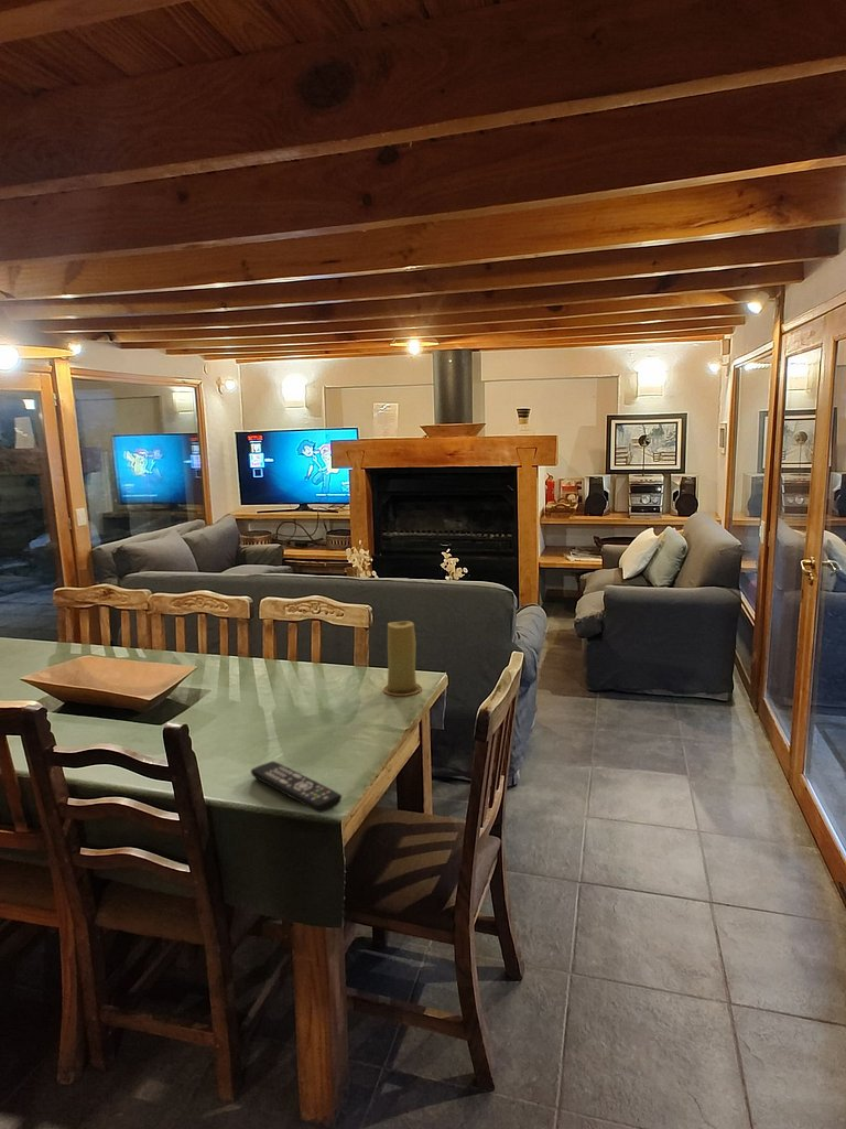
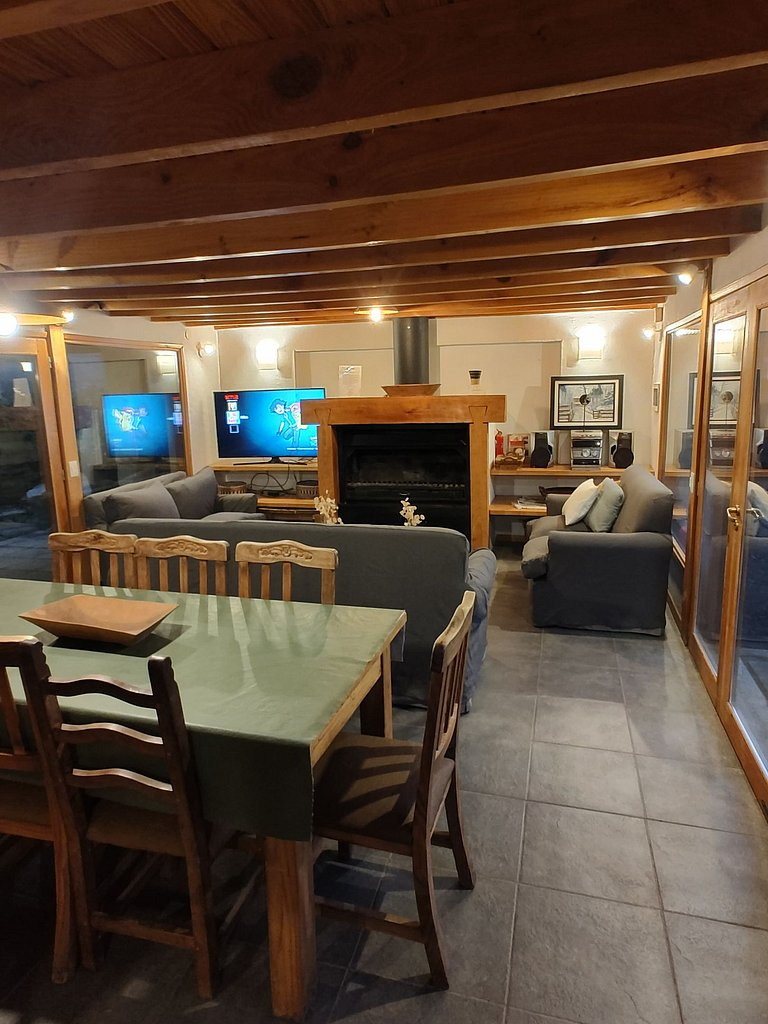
- remote control [250,760,343,814]
- candle [382,620,423,697]
